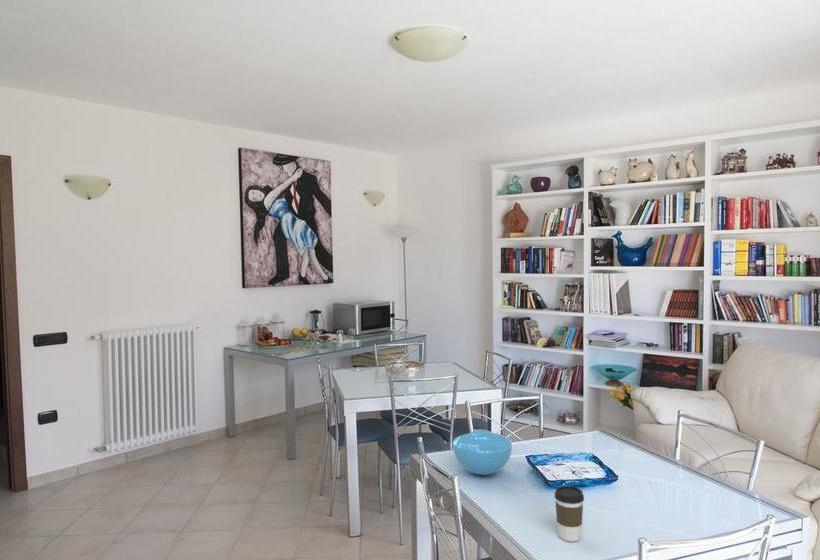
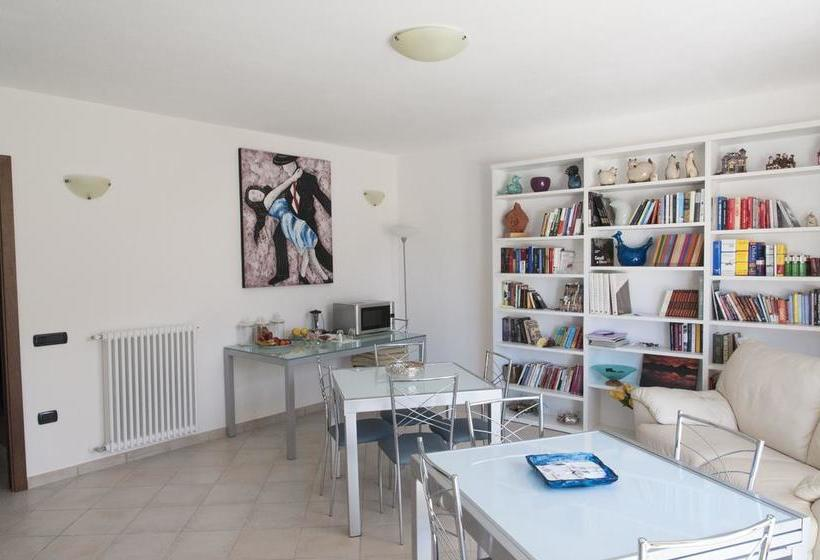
- coffee cup [554,485,585,543]
- bowl [452,428,513,476]
